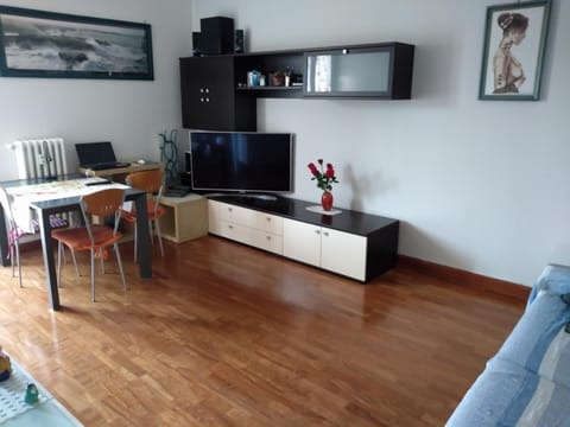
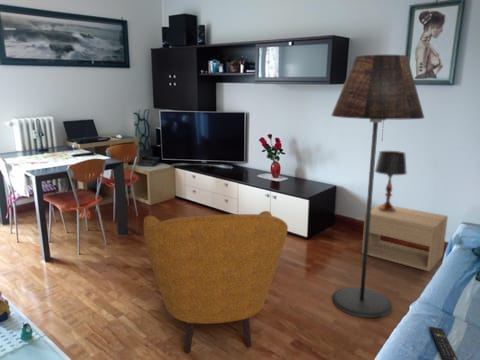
+ remote control [429,326,459,360]
+ nightstand [361,203,449,272]
+ floor lamp [330,54,425,319]
+ table lamp [374,150,408,212]
+ armchair [143,210,289,354]
